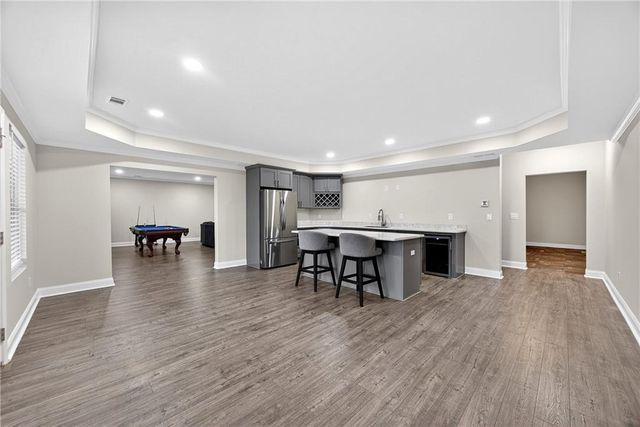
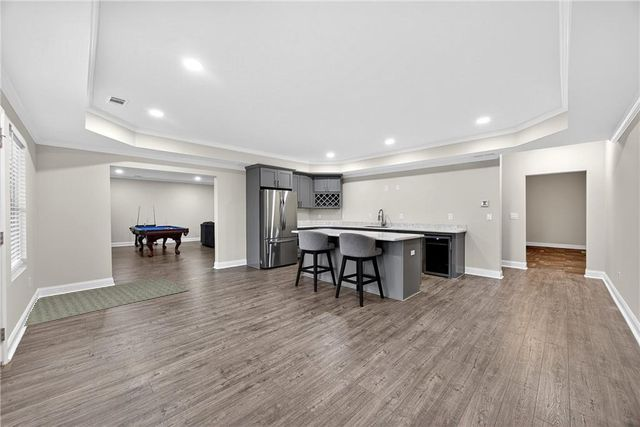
+ rug [24,276,190,327]
